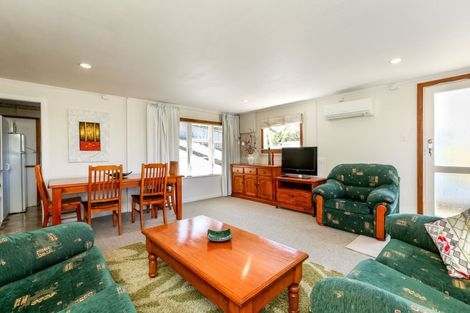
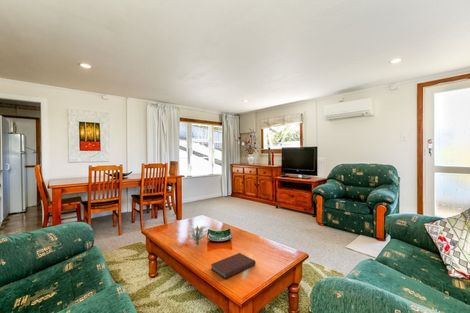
+ book [210,252,257,280]
+ flower [186,224,209,244]
